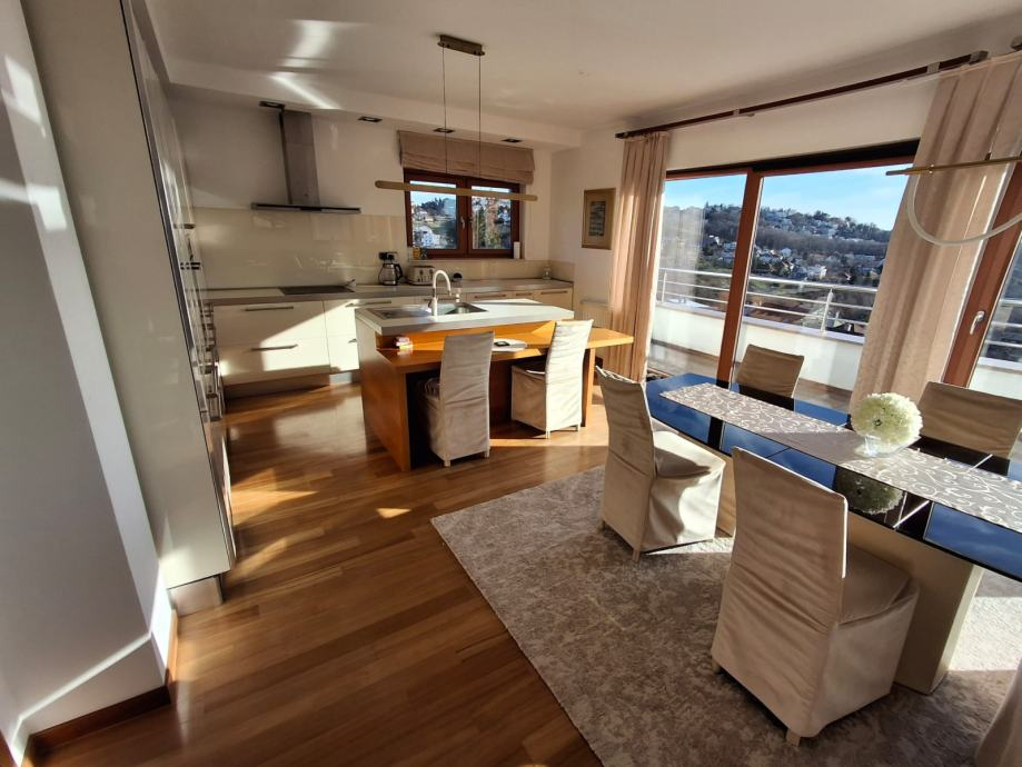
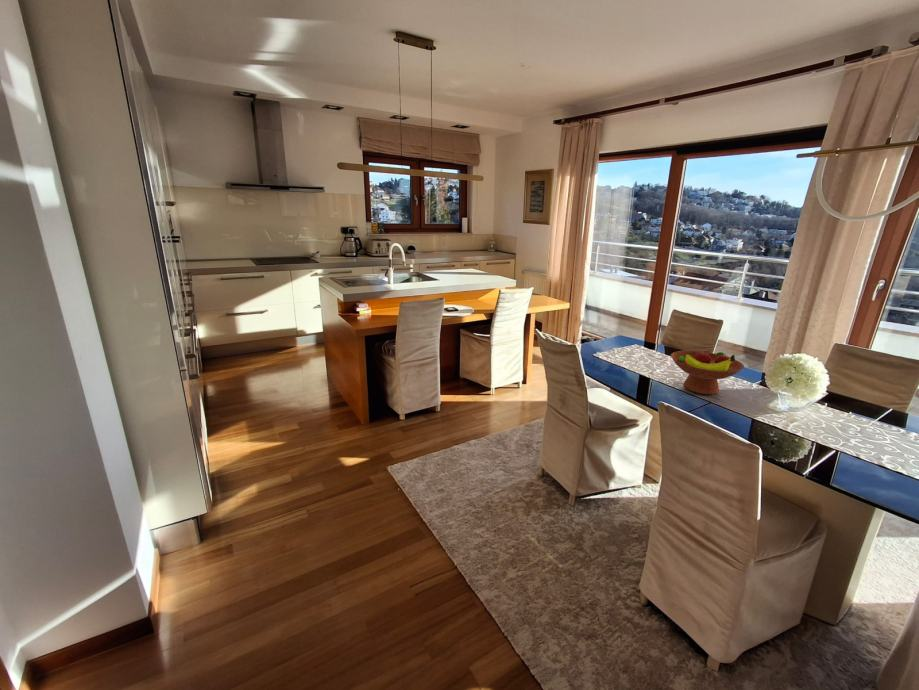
+ fruit bowl [670,350,745,395]
